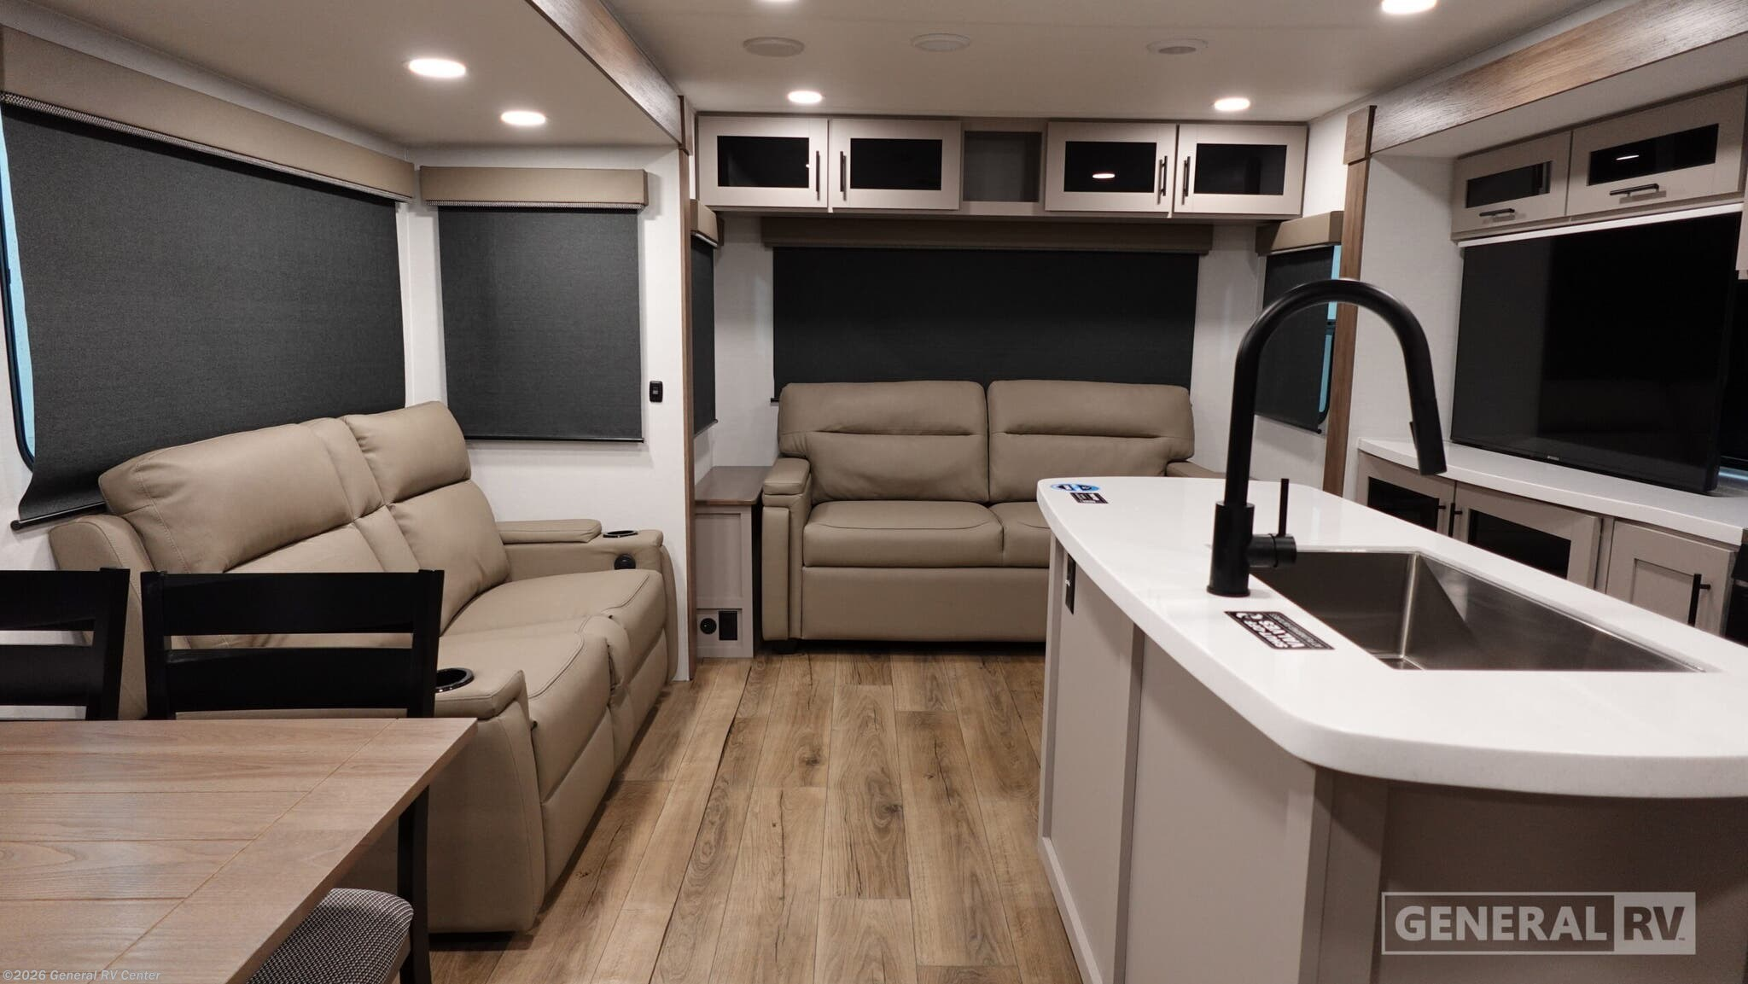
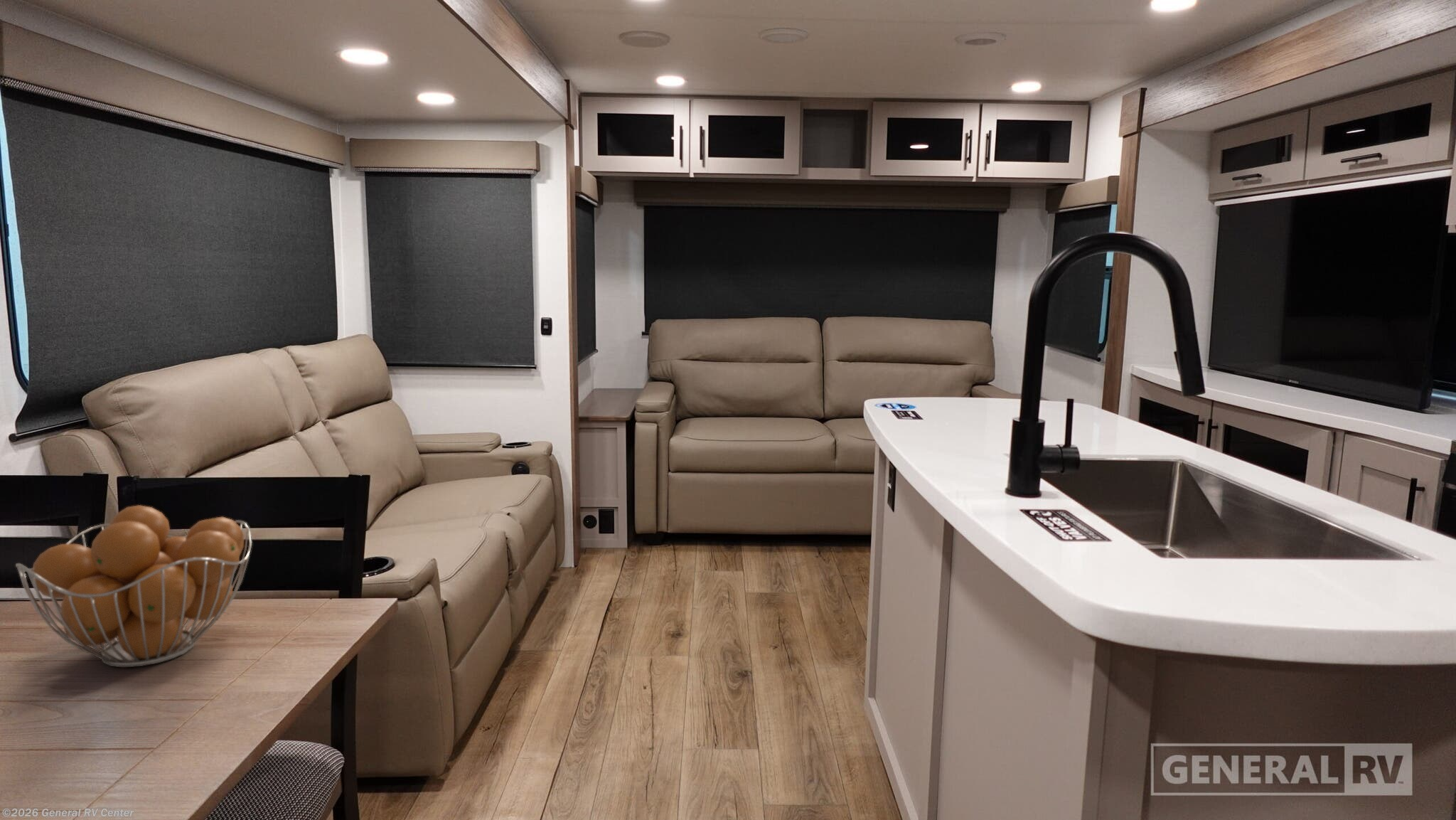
+ fruit basket [15,504,252,669]
